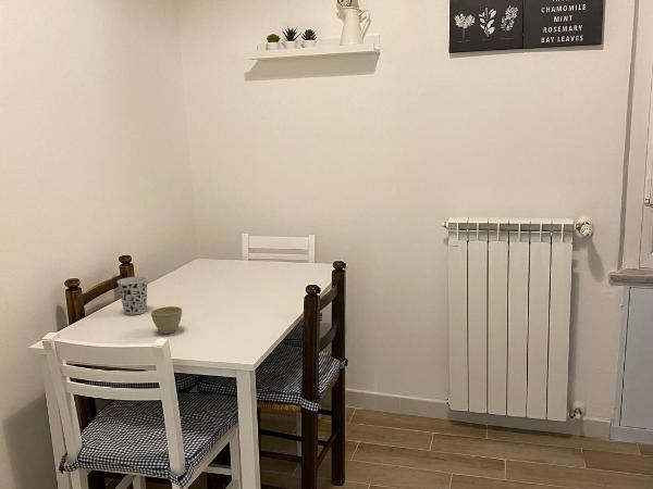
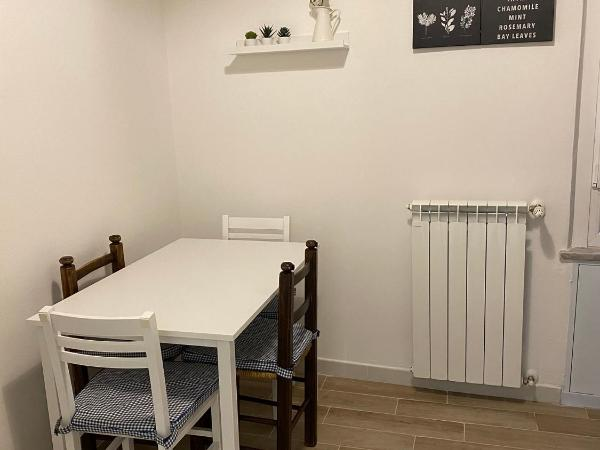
- cup [116,276,149,316]
- flower pot [150,305,183,335]
